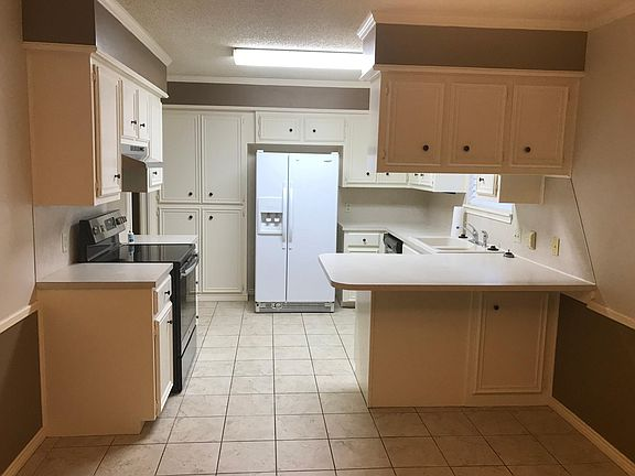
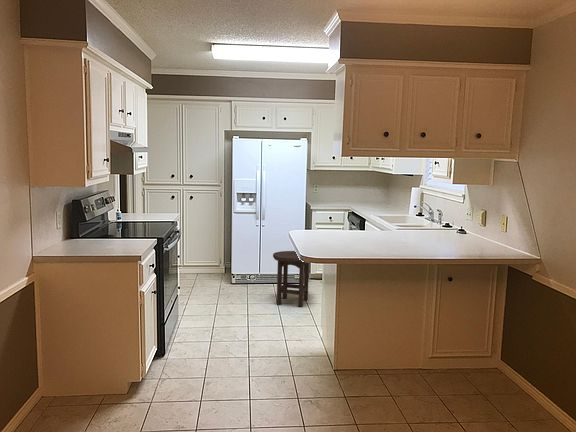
+ stool [272,250,310,308]
